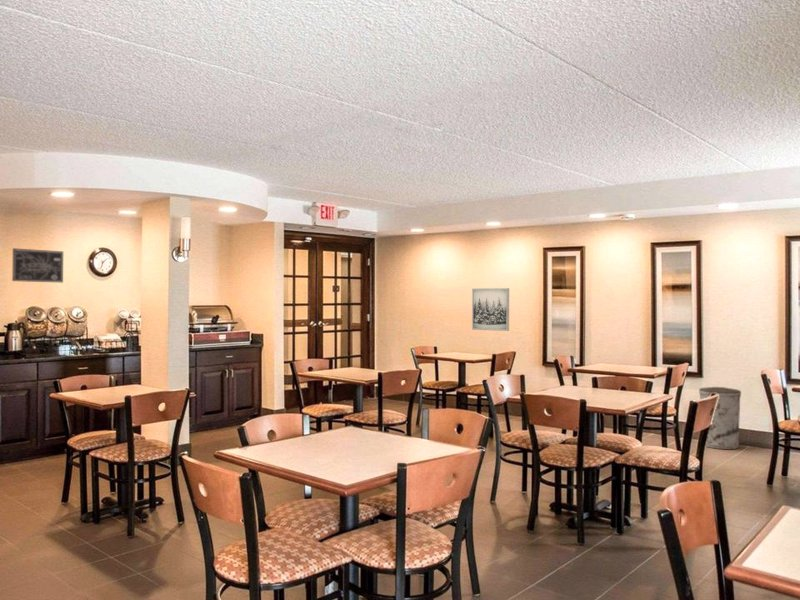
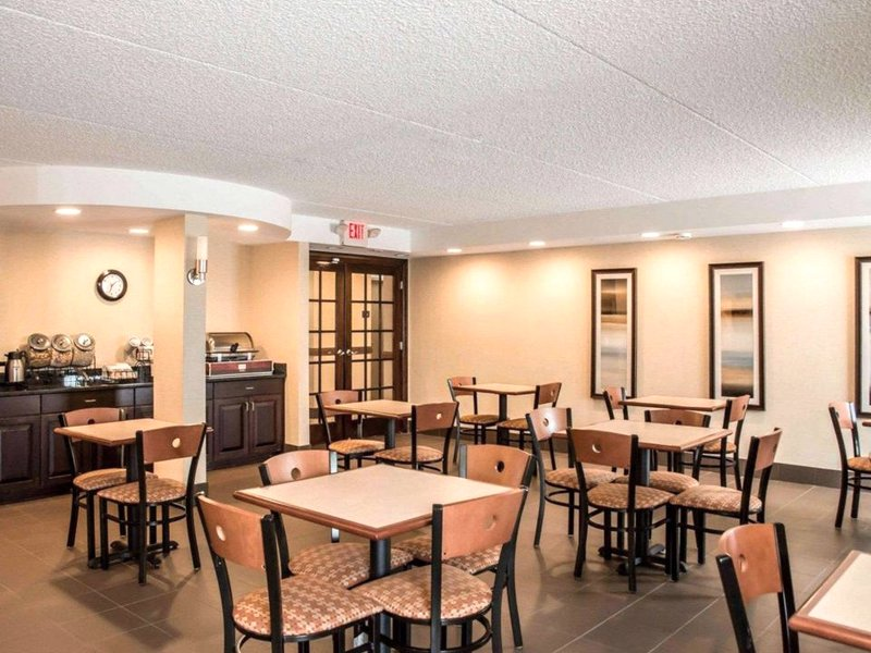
- wall art [471,287,510,332]
- trash can [698,386,742,450]
- wall art [11,247,64,284]
